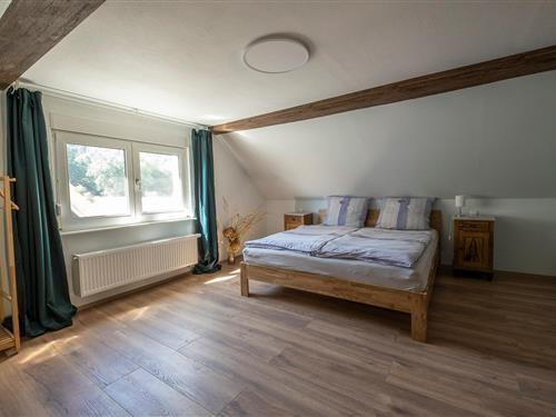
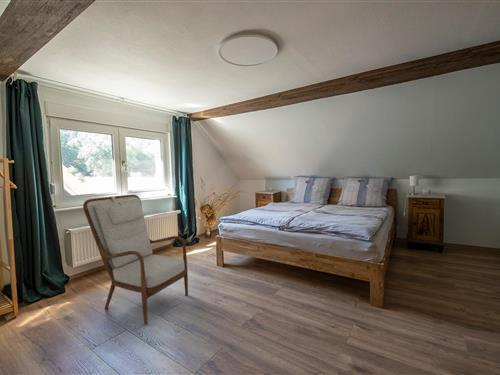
+ armchair [82,194,189,326]
